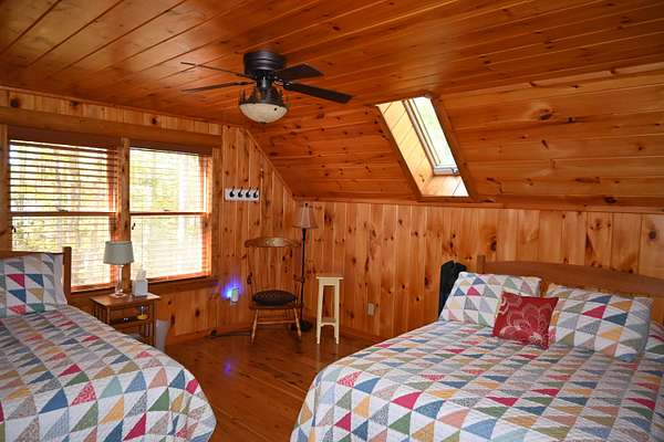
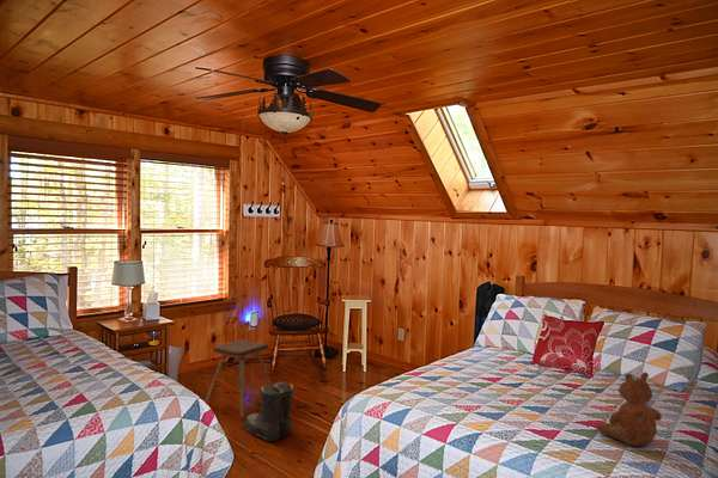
+ boots [241,381,296,442]
+ teddy bear [596,370,663,447]
+ music stool [205,338,273,419]
